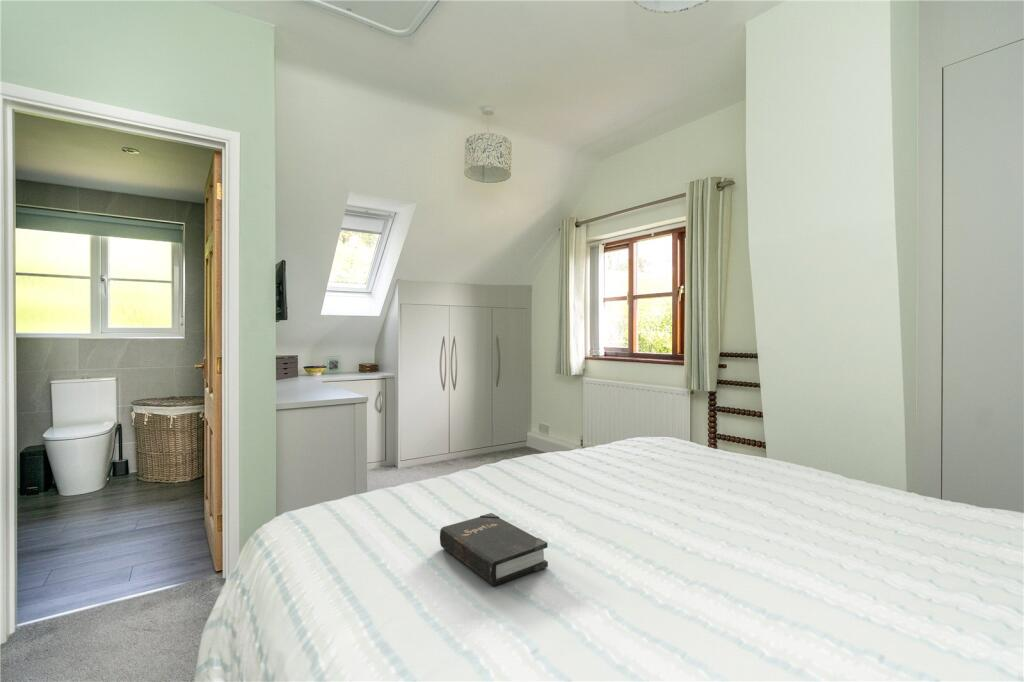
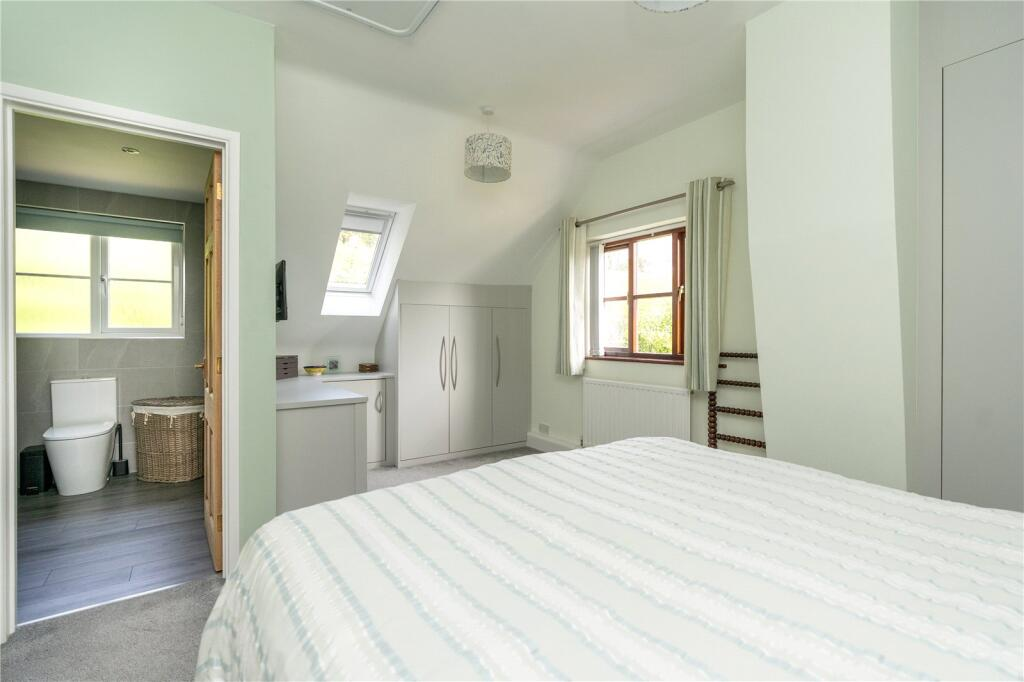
- hardback book [439,512,549,587]
